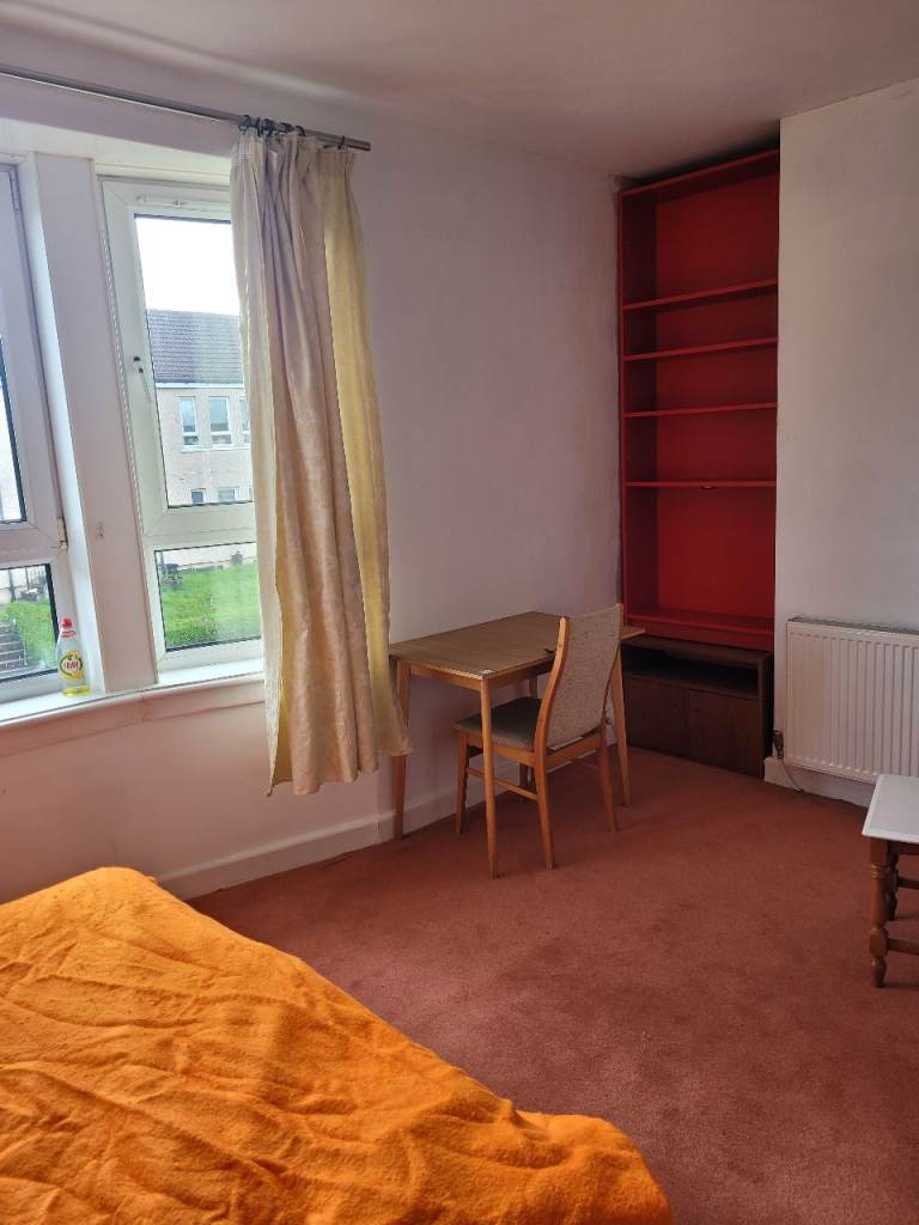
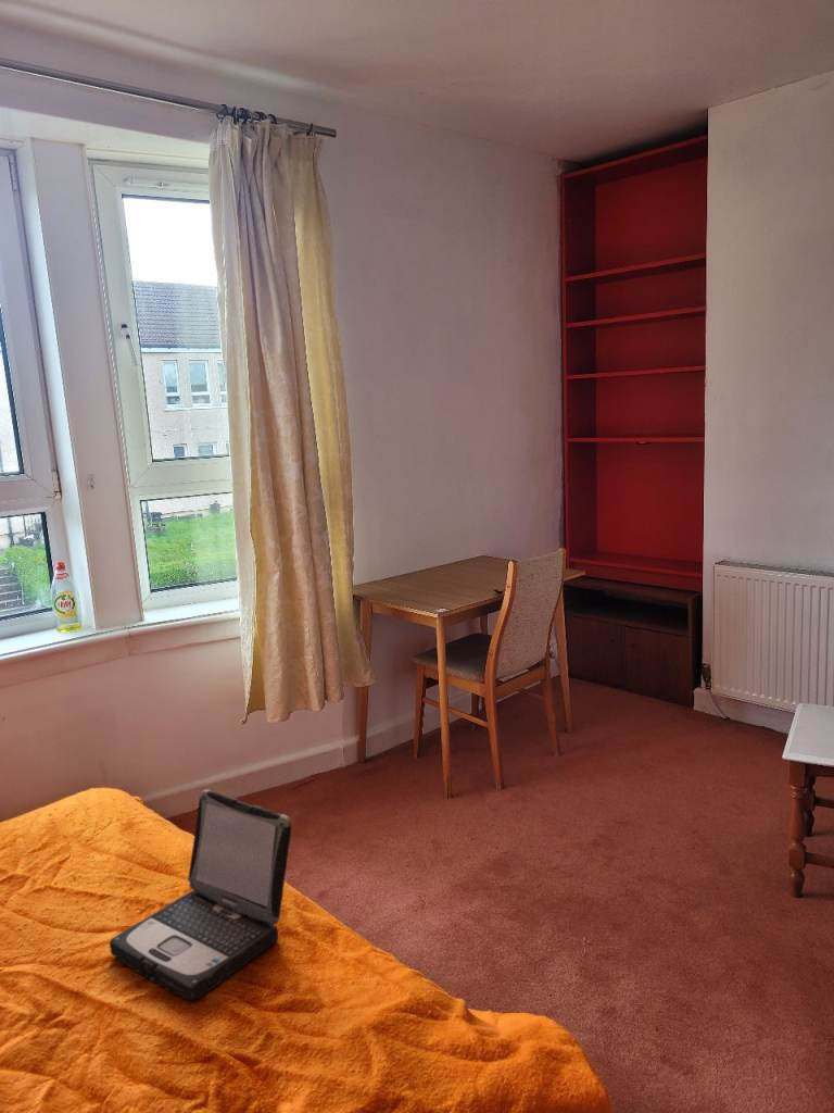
+ laptop [109,789,293,1001]
